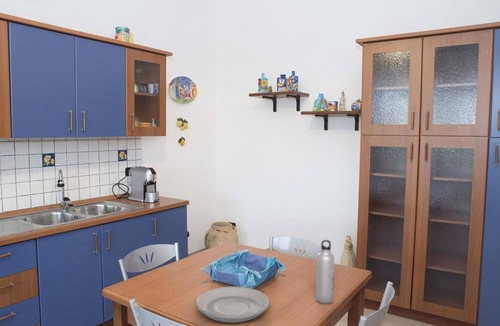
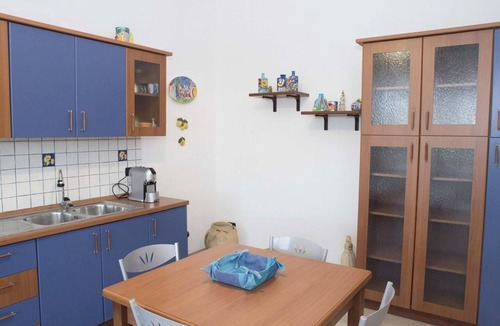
- plate [194,286,271,324]
- water bottle [315,239,335,304]
